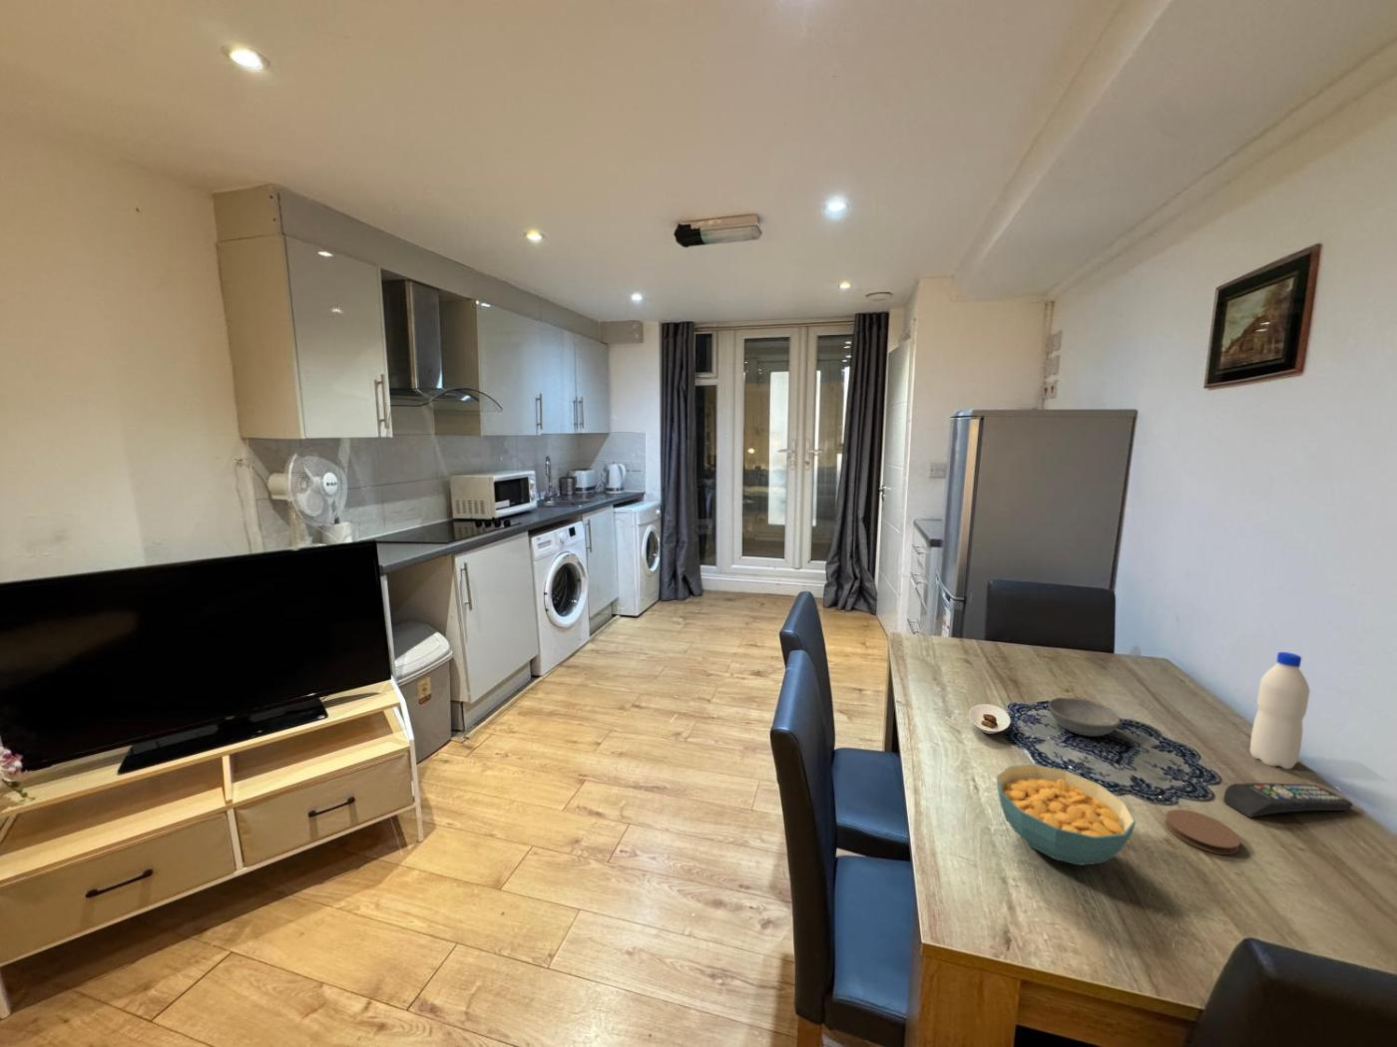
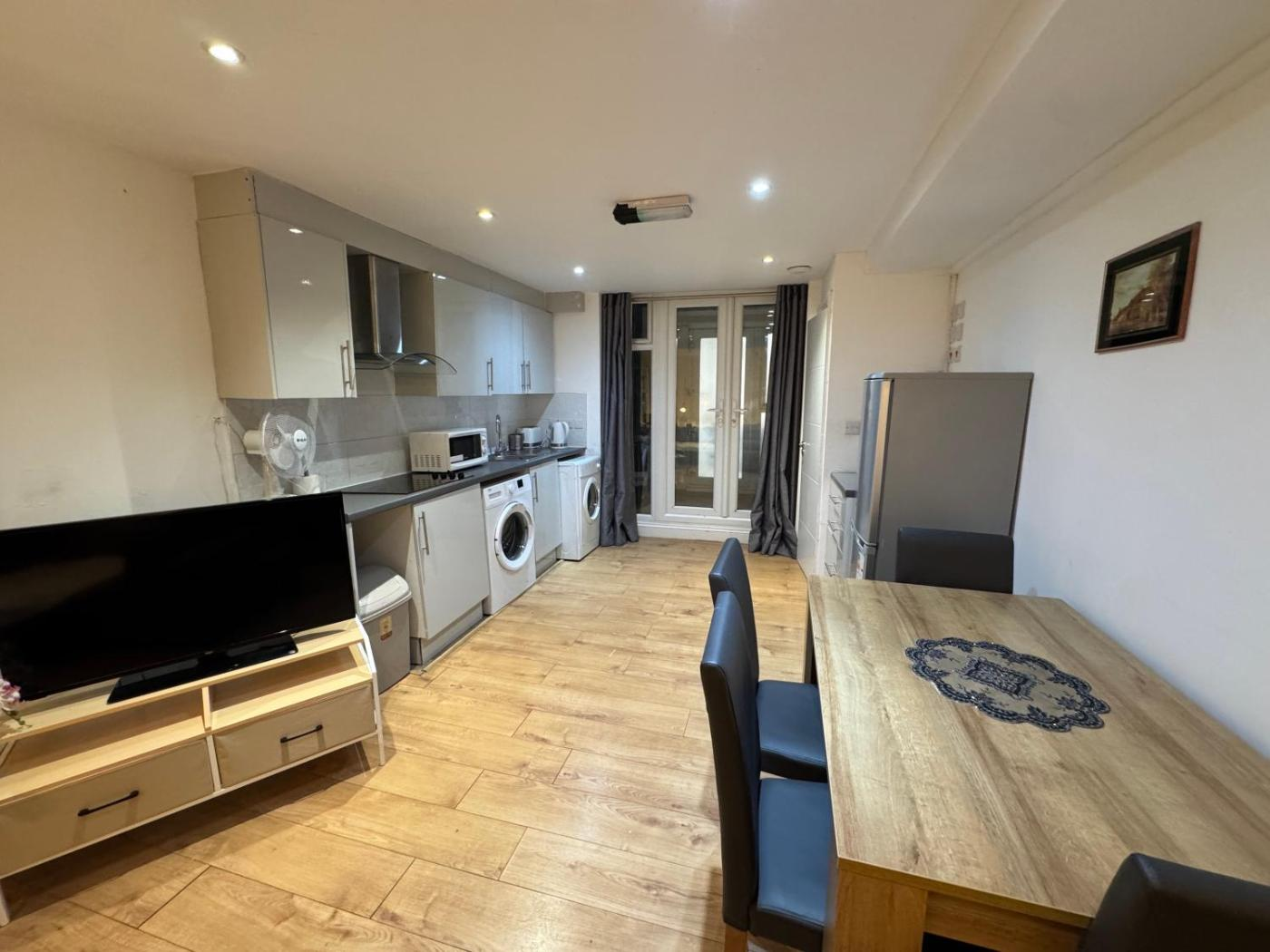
- coaster [1165,808,1241,856]
- cereal bowl [996,764,1136,867]
- bowl [1048,697,1122,737]
- remote control [1222,782,1354,818]
- saucer [968,703,1012,735]
- water bottle [1250,651,1311,770]
